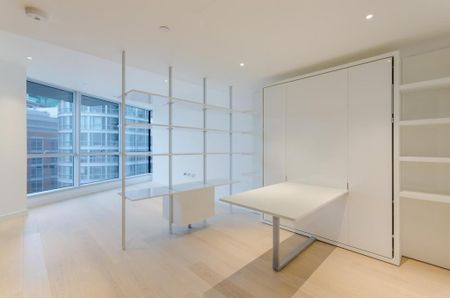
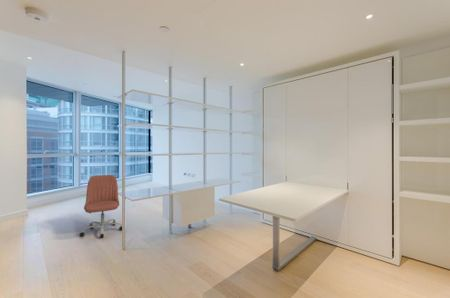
+ office chair [79,174,123,239]
